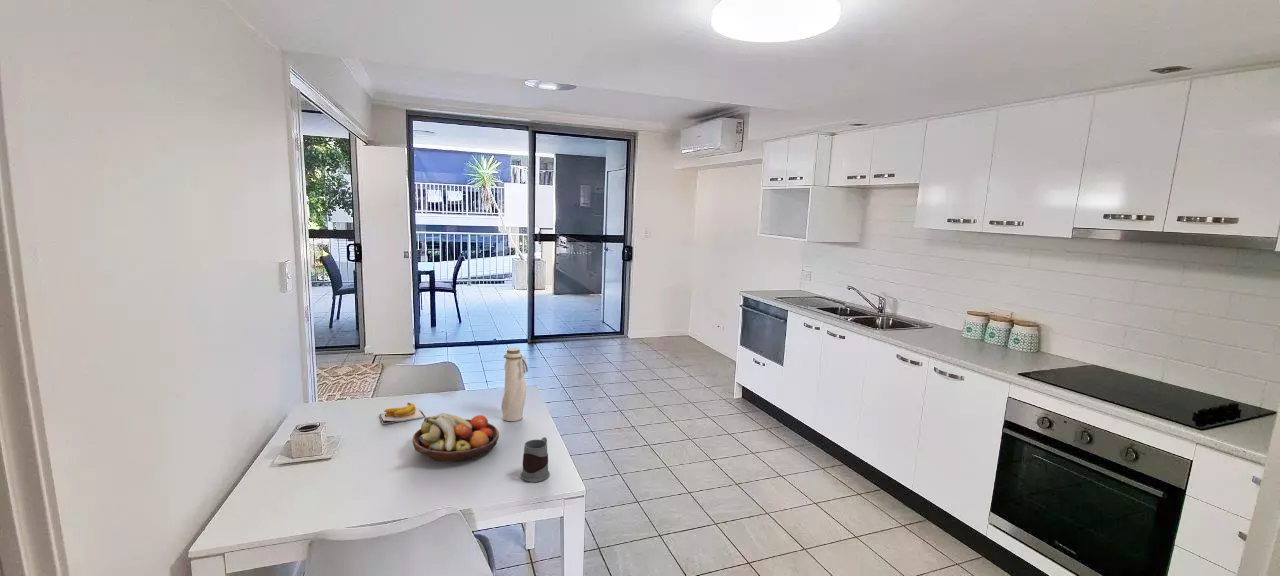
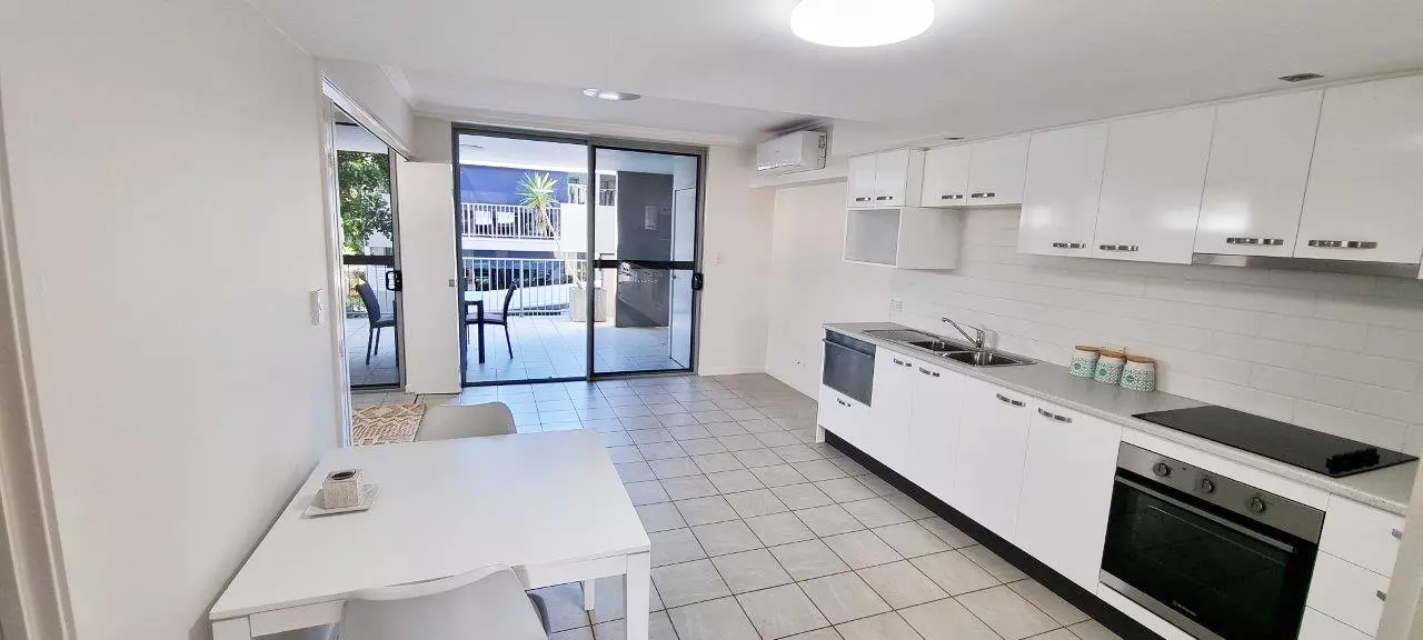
- water bottle [500,347,529,422]
- mug [520,436,551,483]
- banana [378,402,426,425]
- fruit bowl [411,412,500,463]
